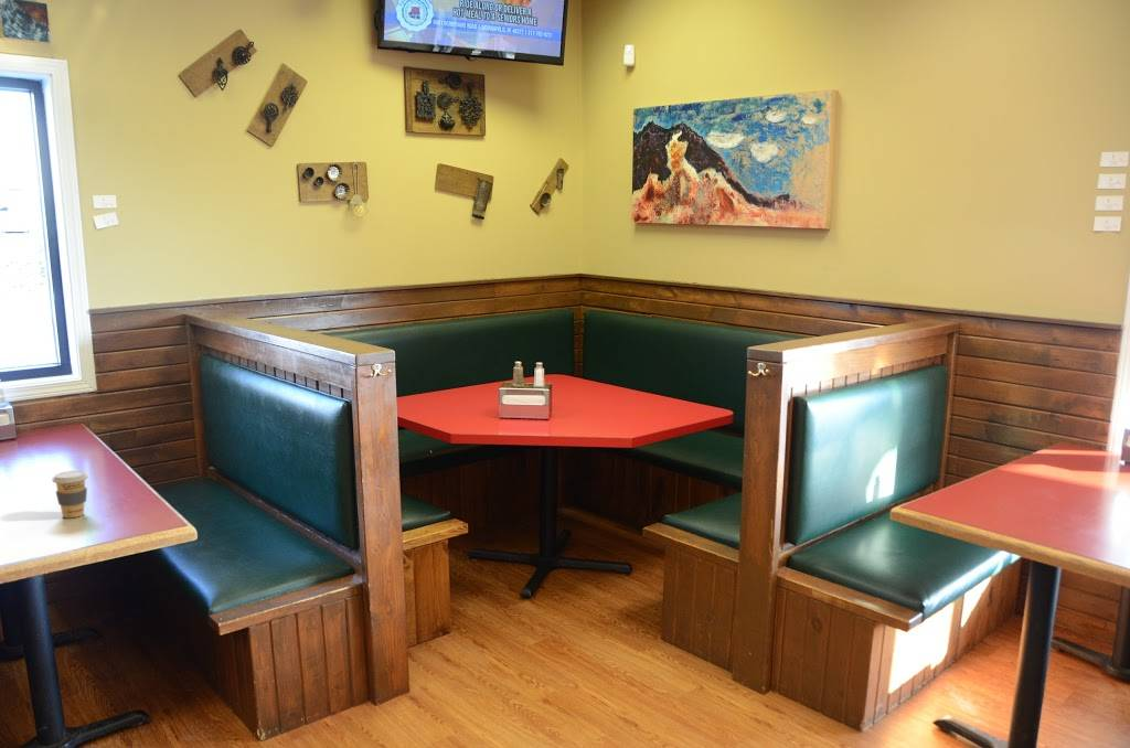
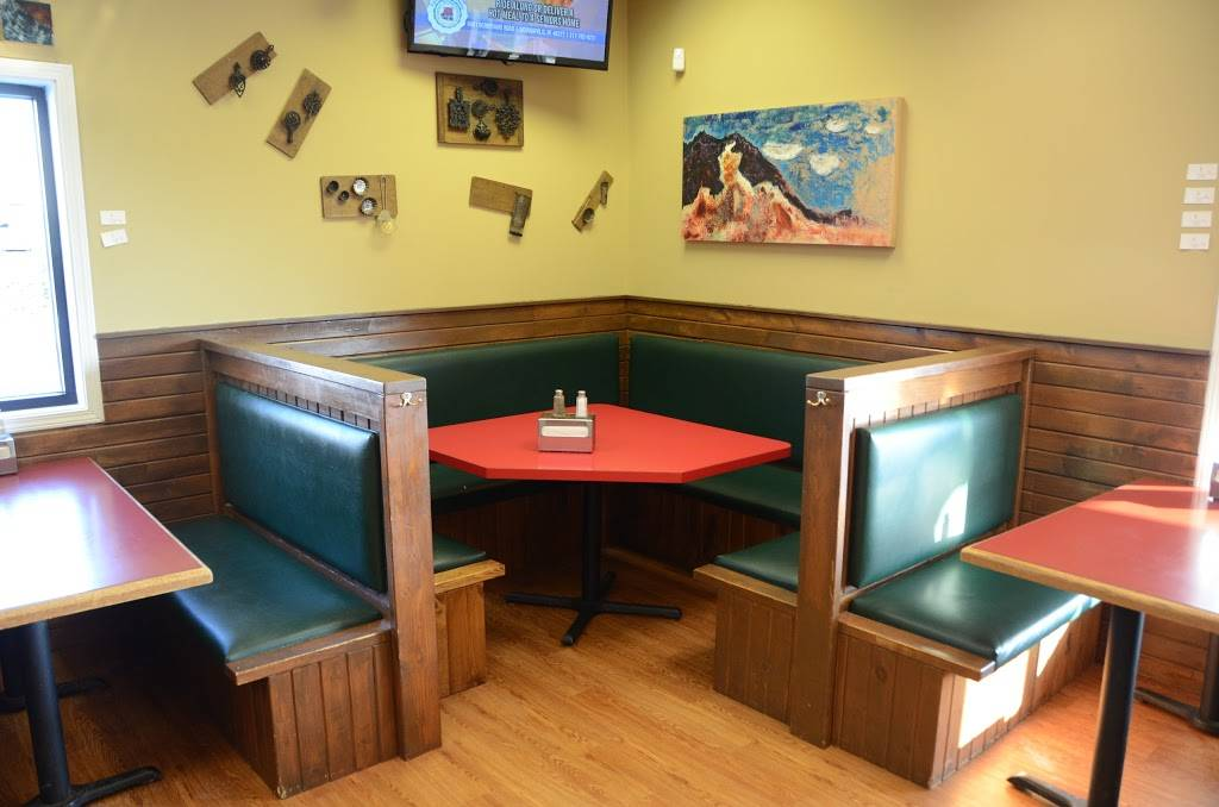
- coffee cup [51,470,89,519]
